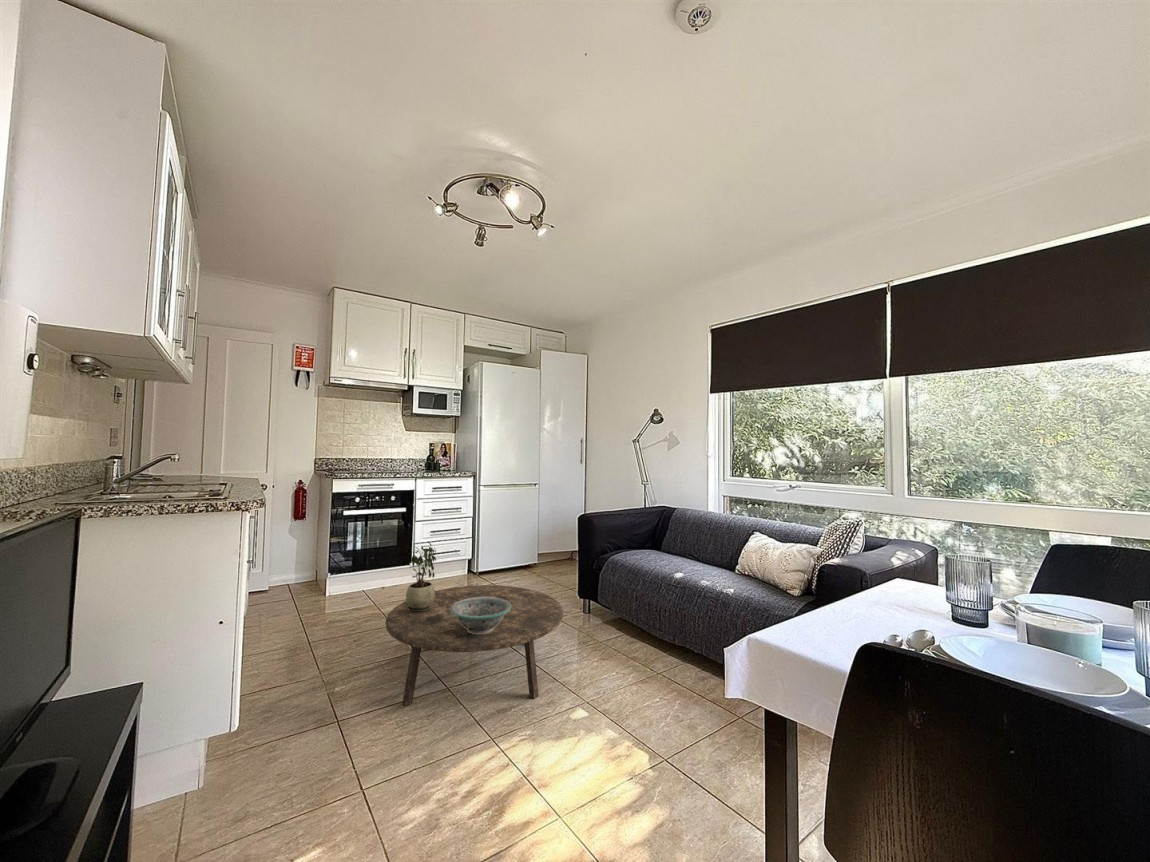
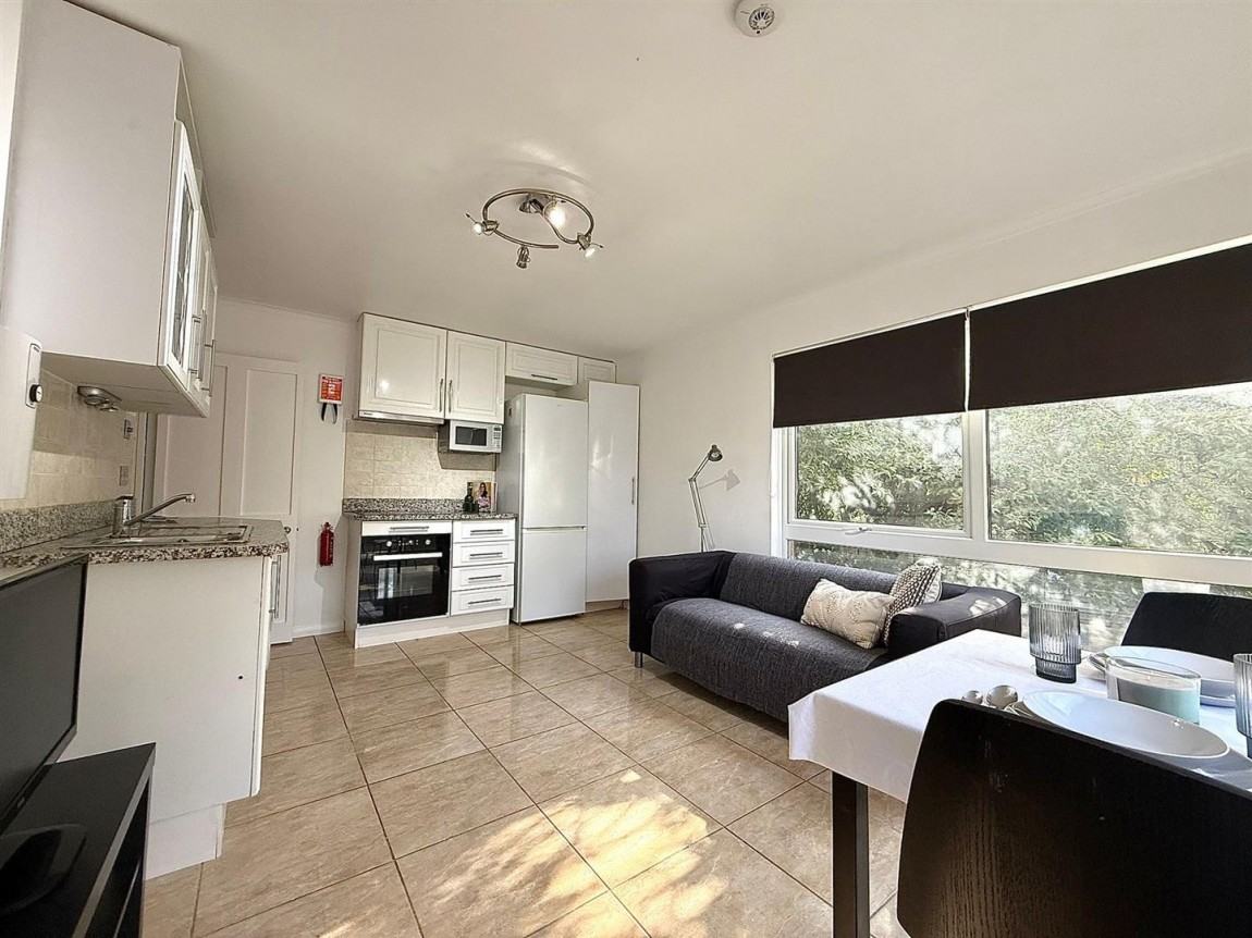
- coffee table [385,584,564,707]
- decorative bowl [450,597,511,634]
- potted plant [405,541,437,612]
